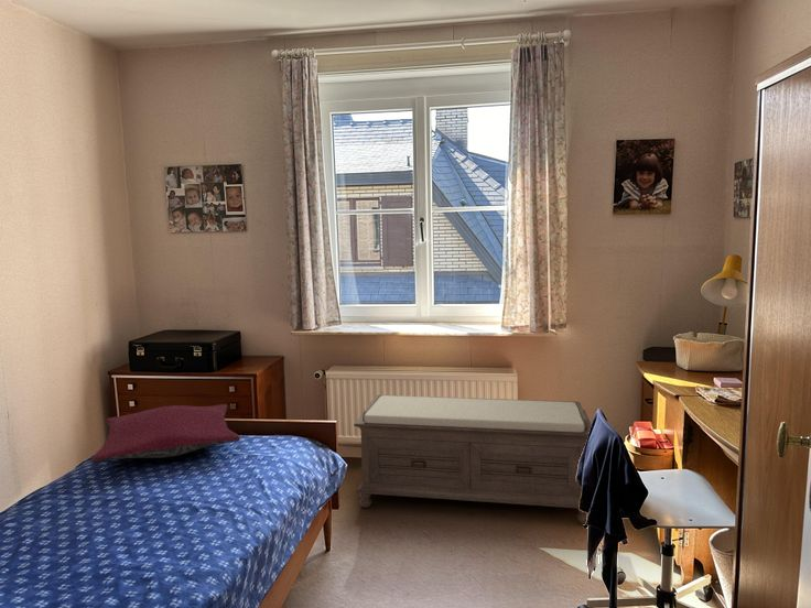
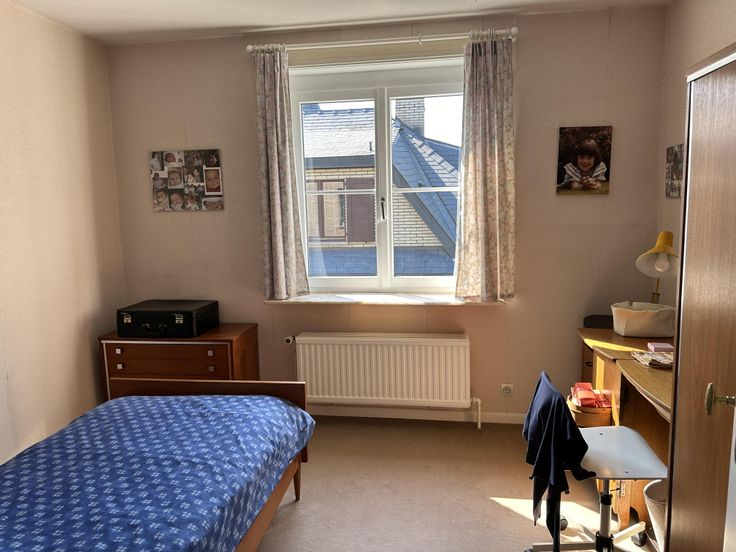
- pillow [90,403,241,464]
- bench [353,394,593,525]
